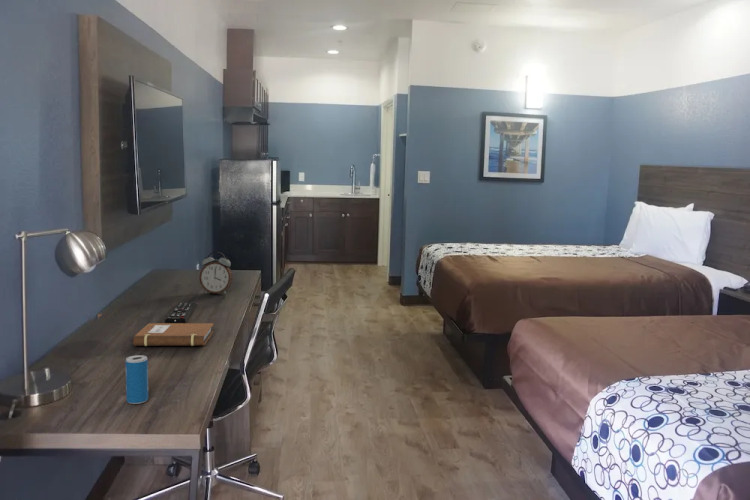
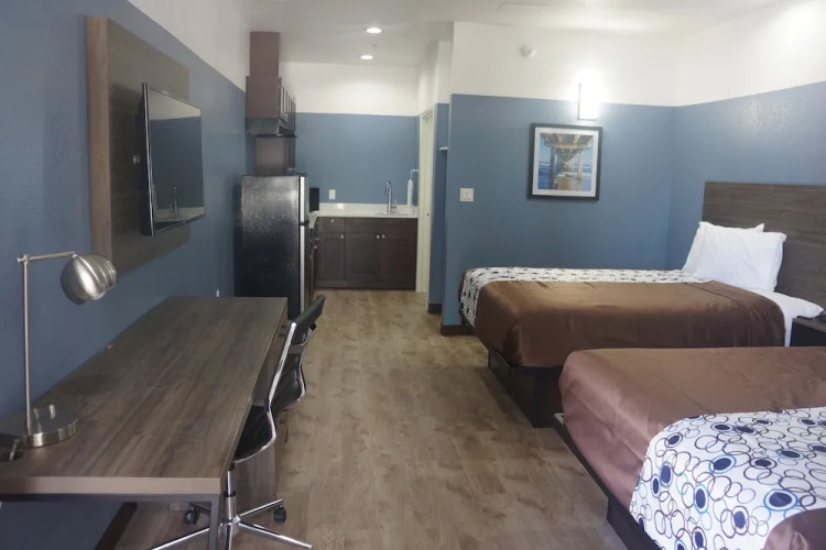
- remote control [164,301,197,323]
- alarm clock [198,251,234,294]
- beverage can [125,354,149,405]
- notebook [130,322,214,347]
